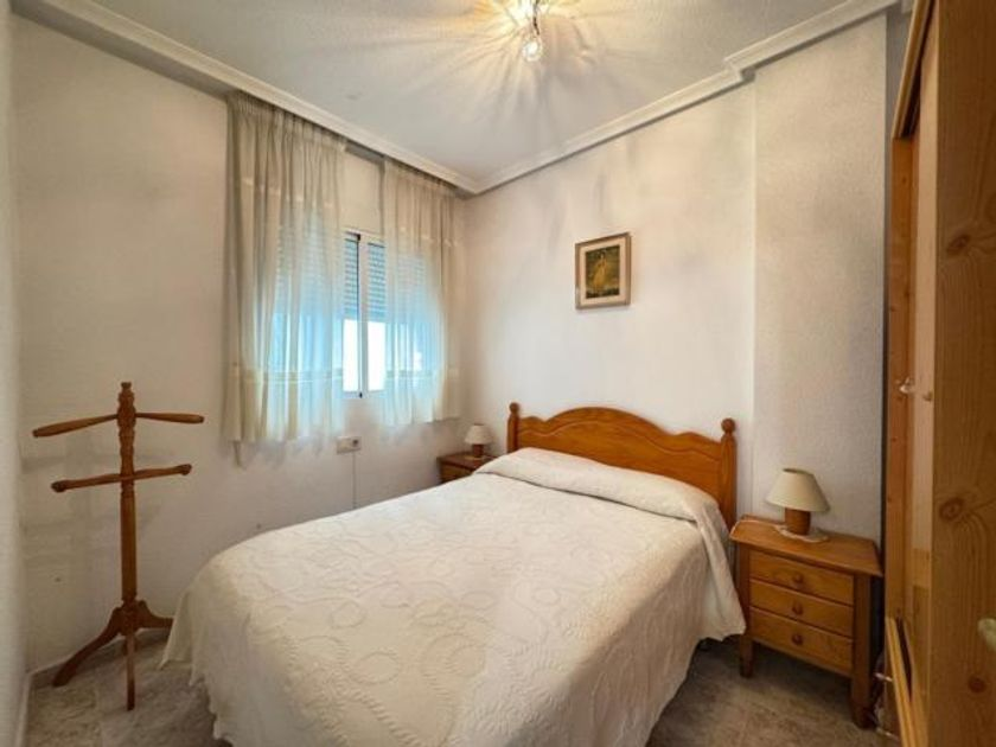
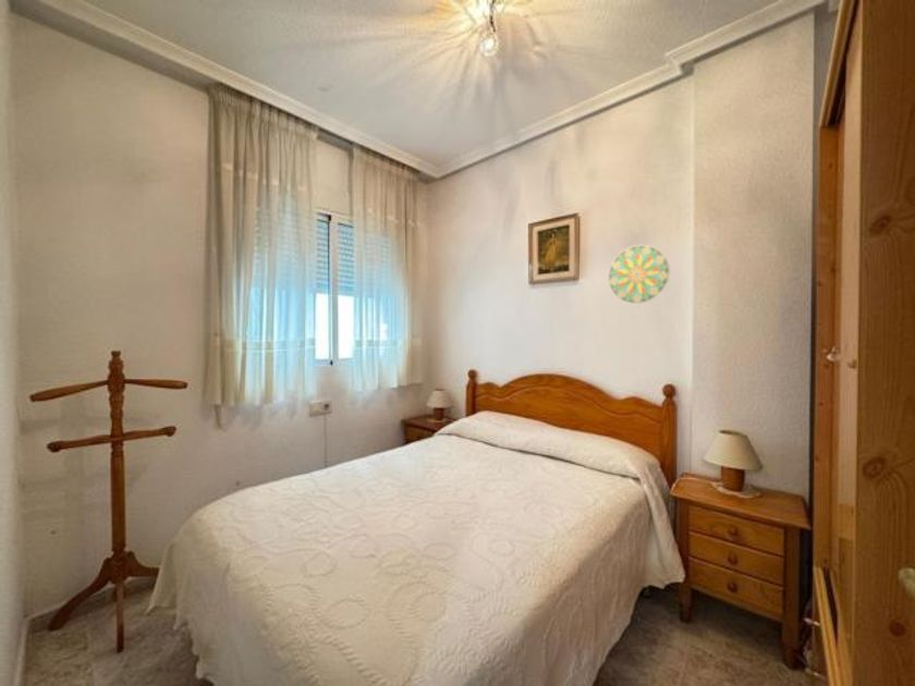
+ decorative plate [607,244,671,305]
